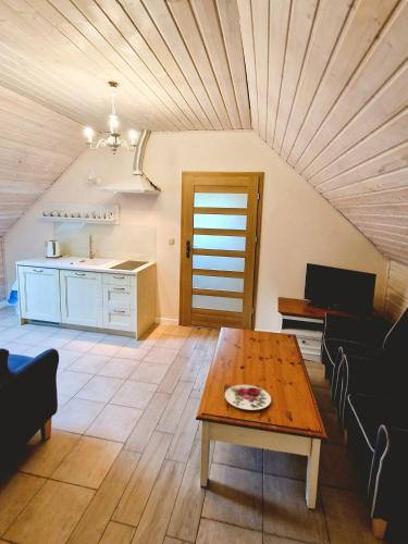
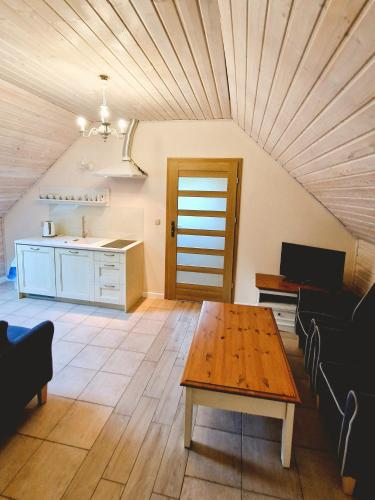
- plate [224,384,272,411]
